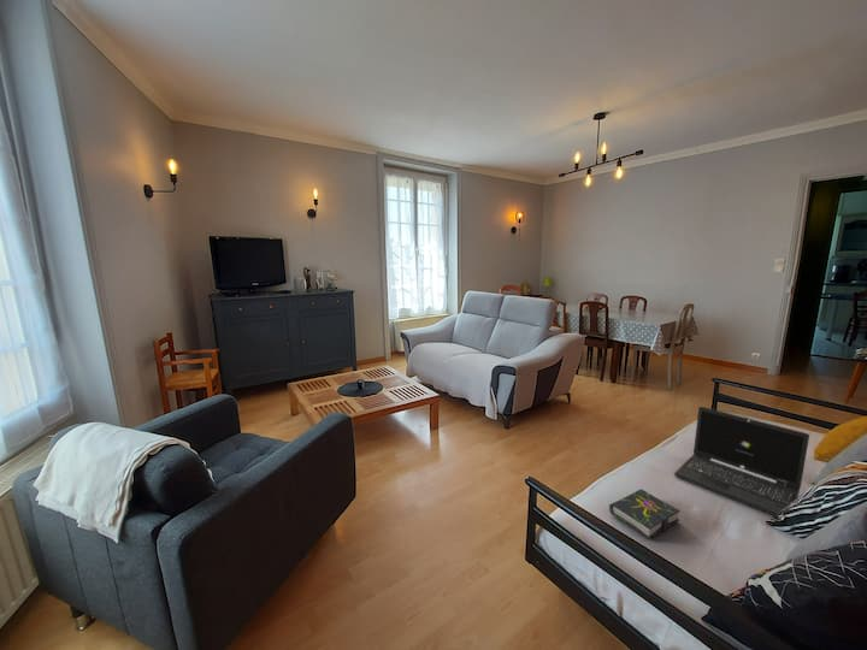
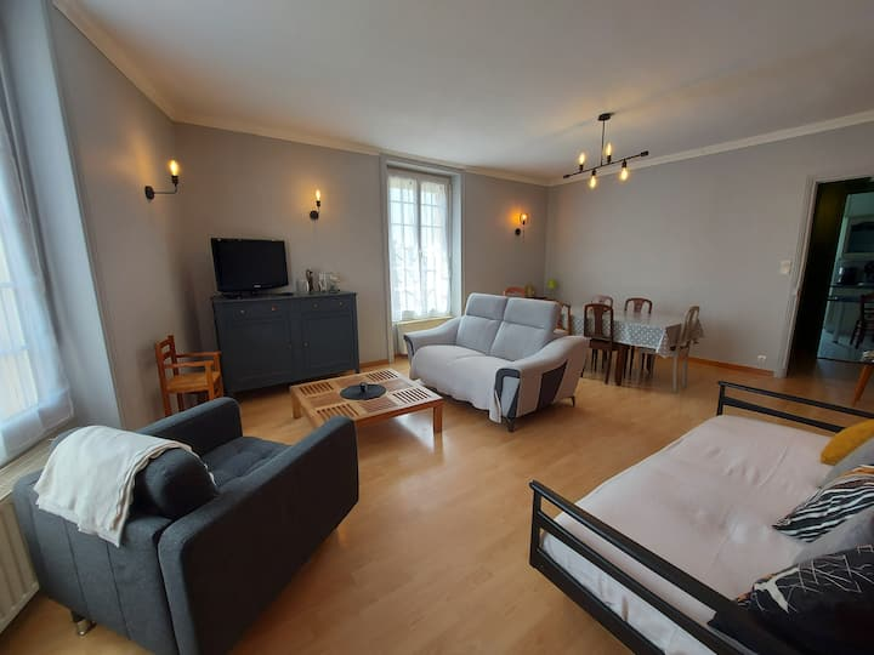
- laptop [673,406,810,519]
- book [608,488,682,540]
